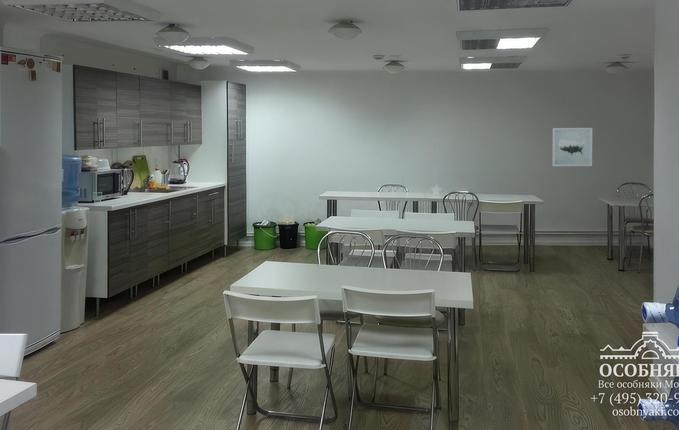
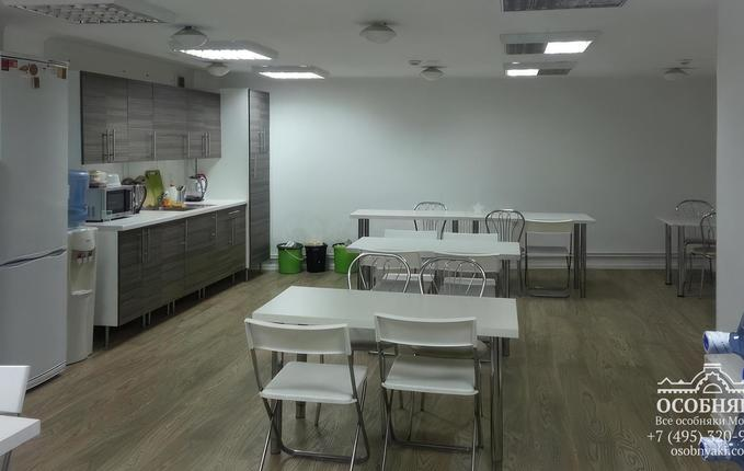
- wall art [551,127,593,167]
